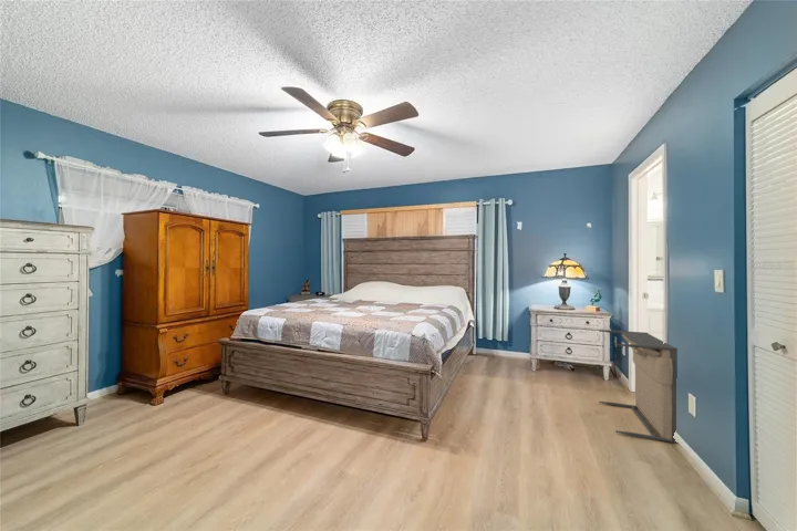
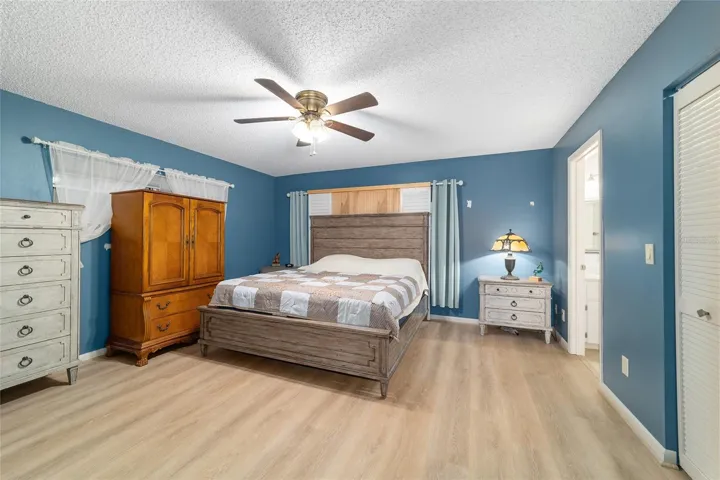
- laundry hamper [598,329,679,445]
